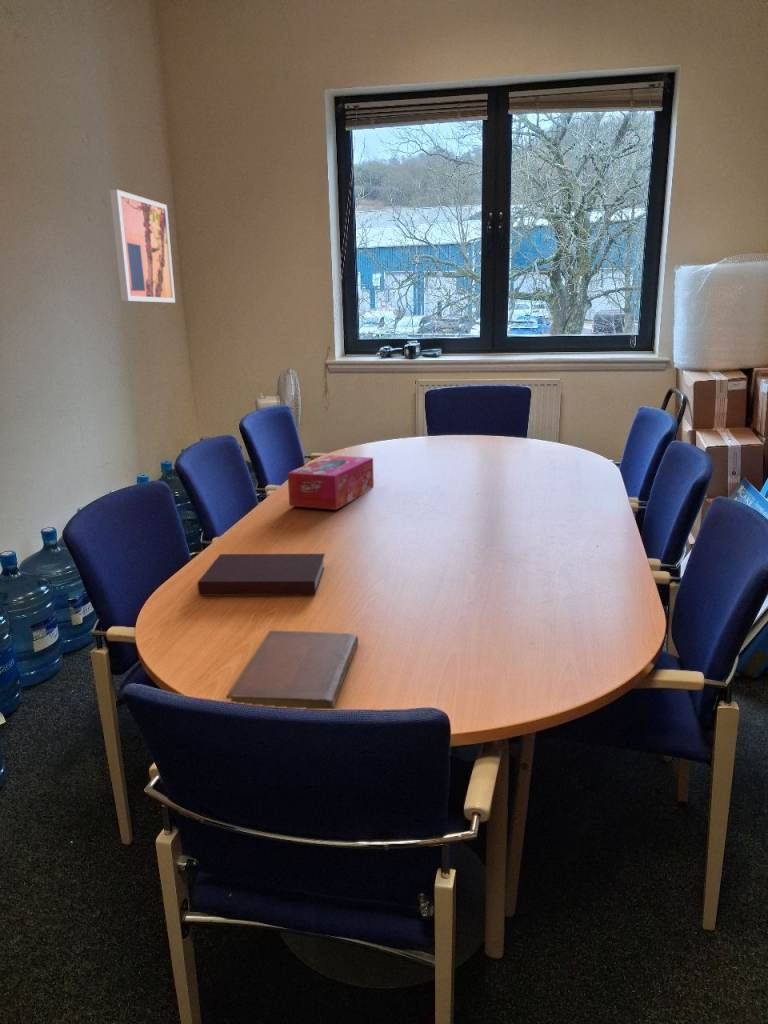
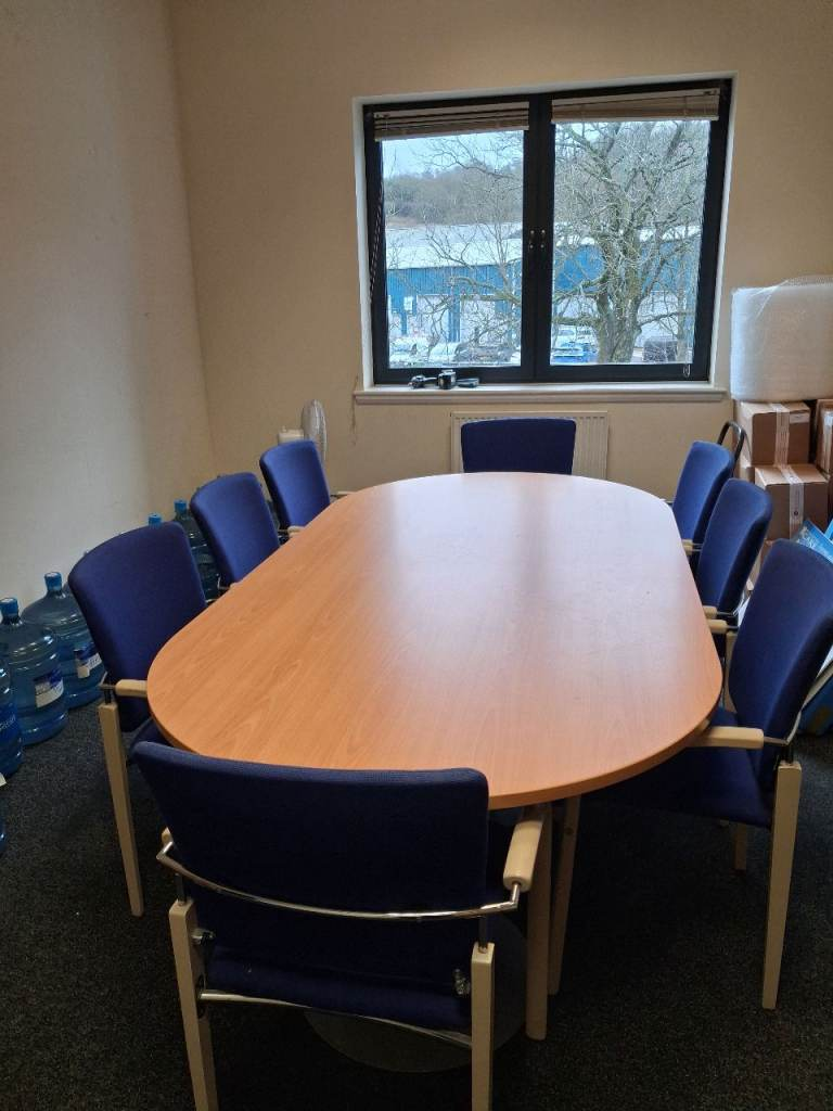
- notebook [197,553,326,596]
- wall art [109,189,176,304]
- notebook [225,629,359,710]
- tissue box [287,454,375,511]
